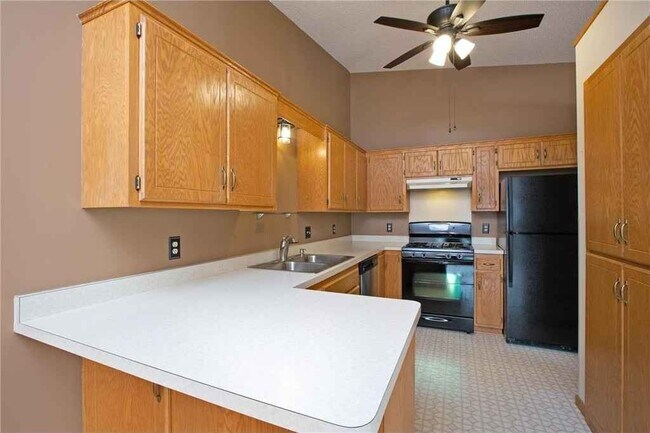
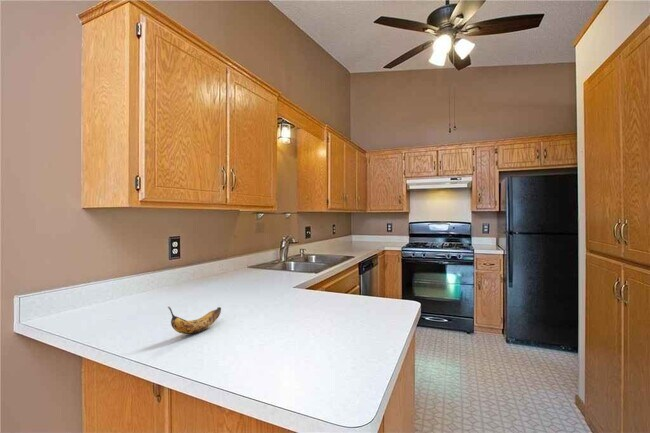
+ banana [167,306,222,335]
